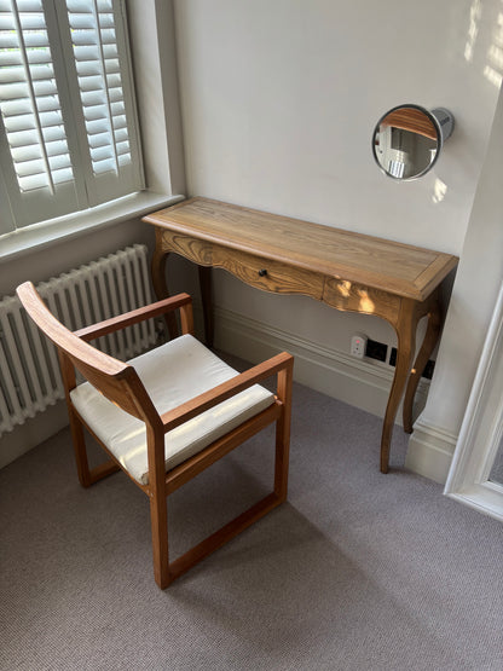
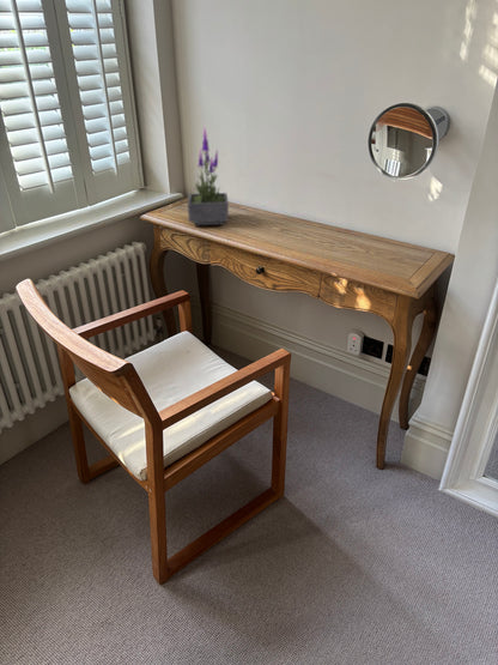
+ potted plant [187,126,230,226]
